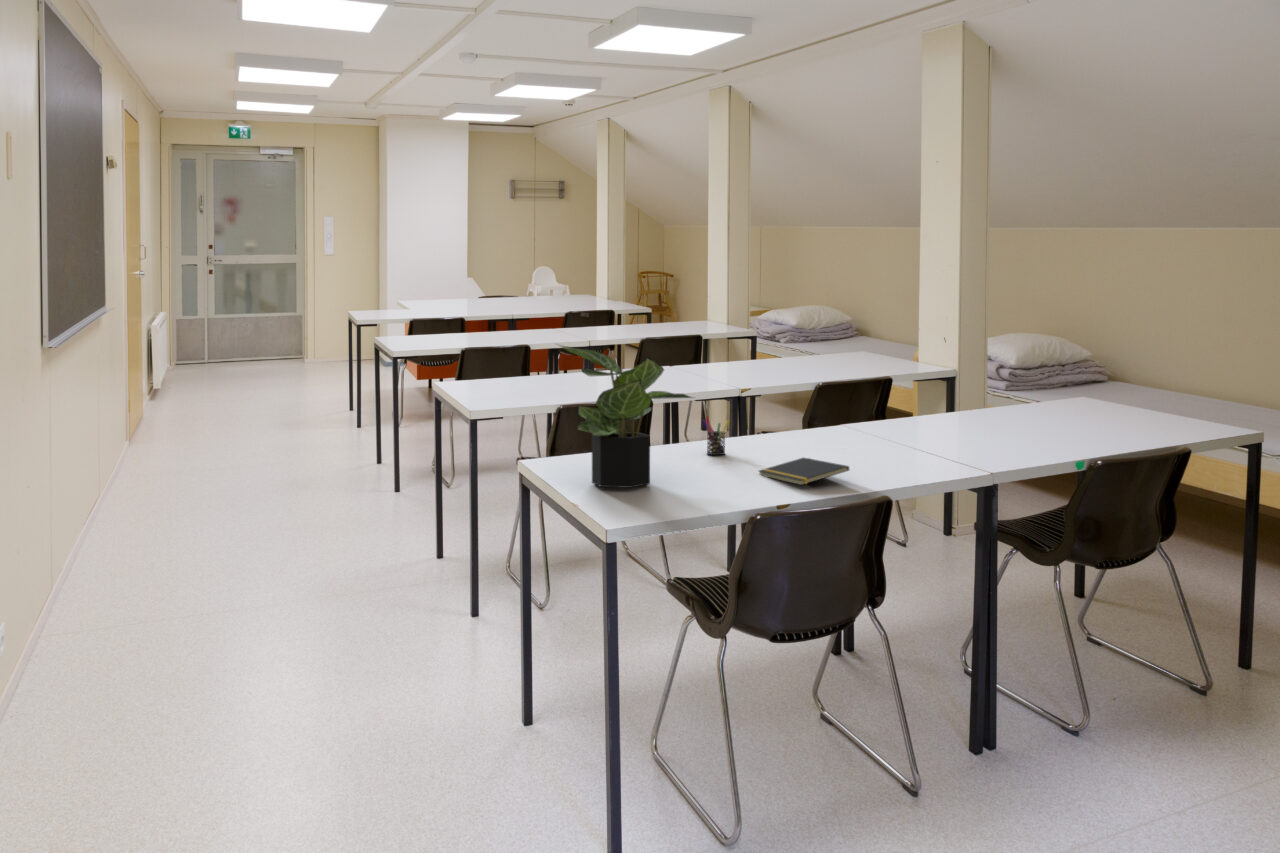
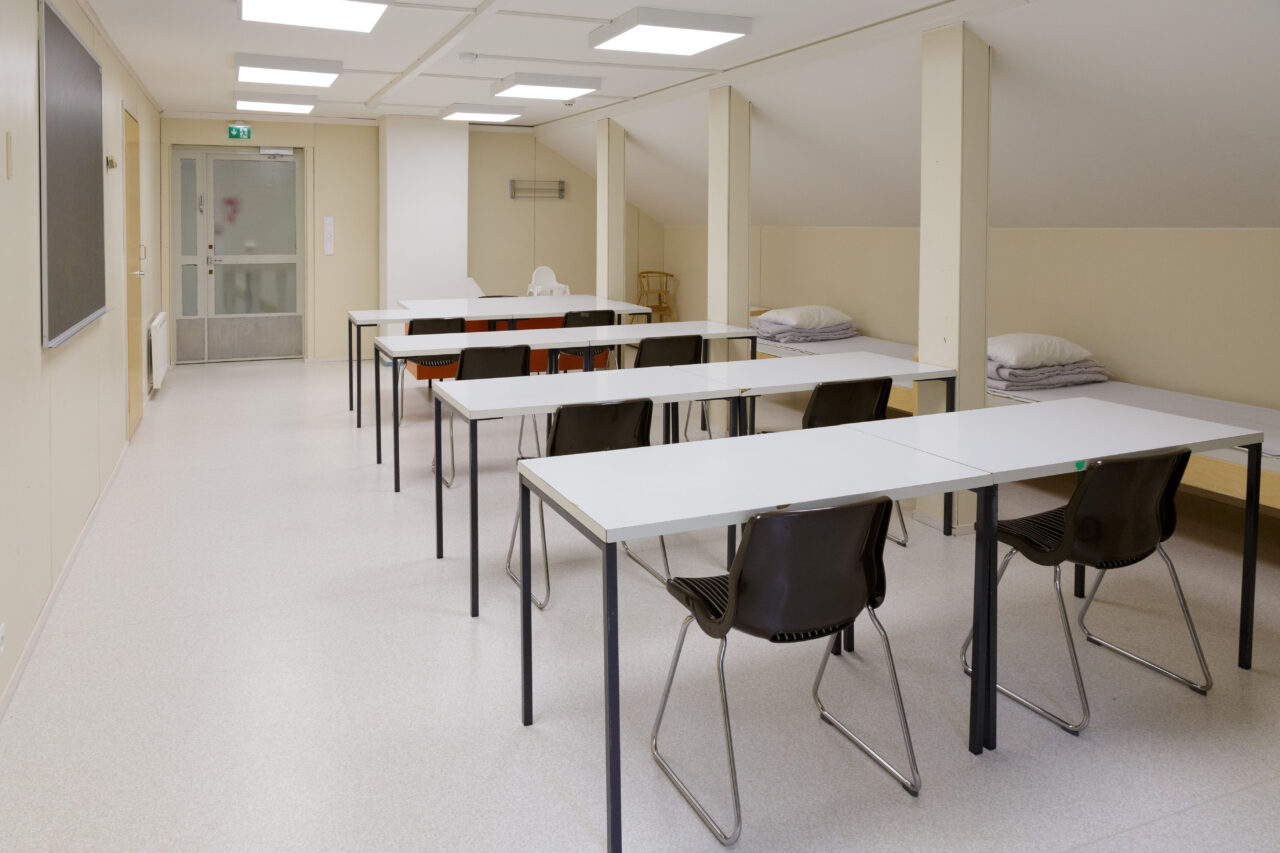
- notepad [758,456,850,486]
- pen holder [701,415,730,456]
- potted plant [556,343,695,489]
